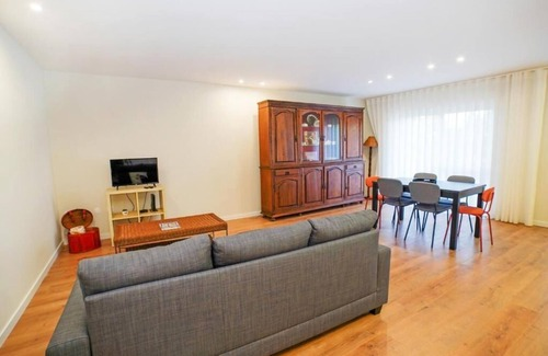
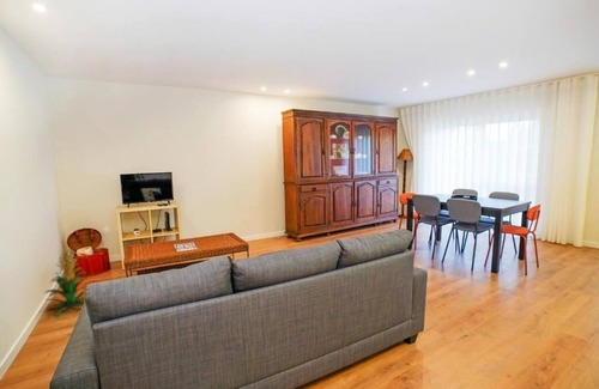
+ indoor plant [43,244,87,317]
